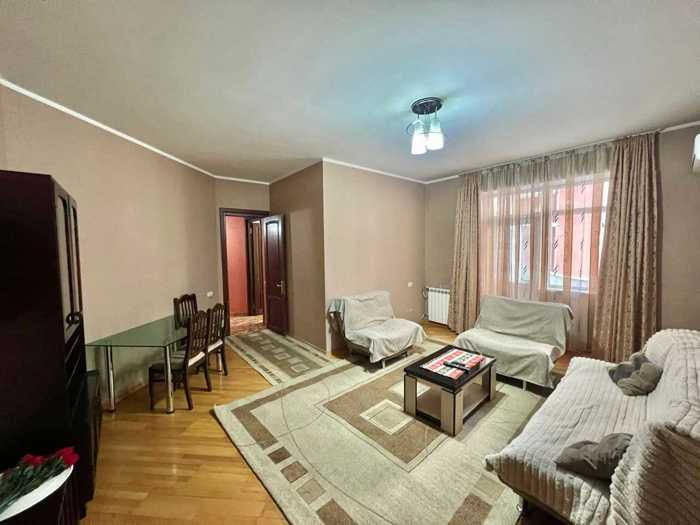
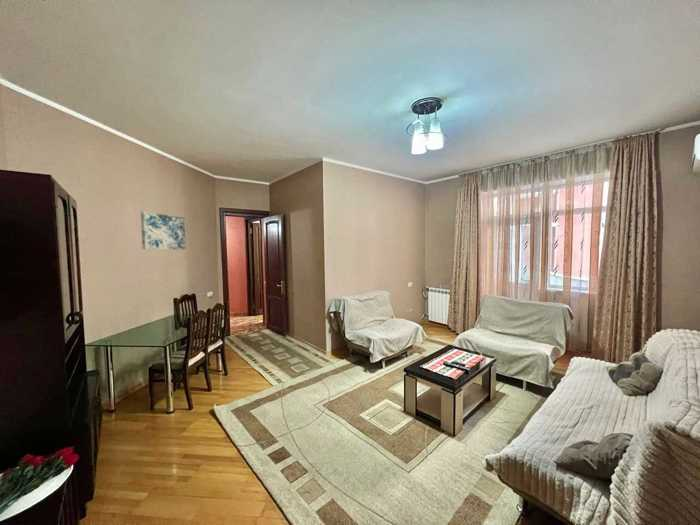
+ wall art [140,211,187,250]
